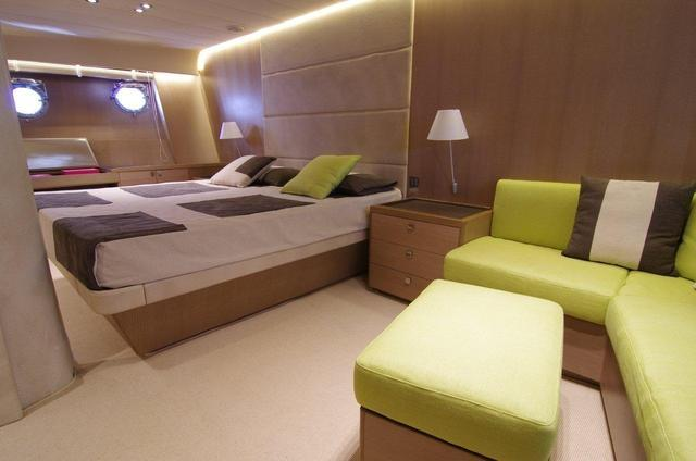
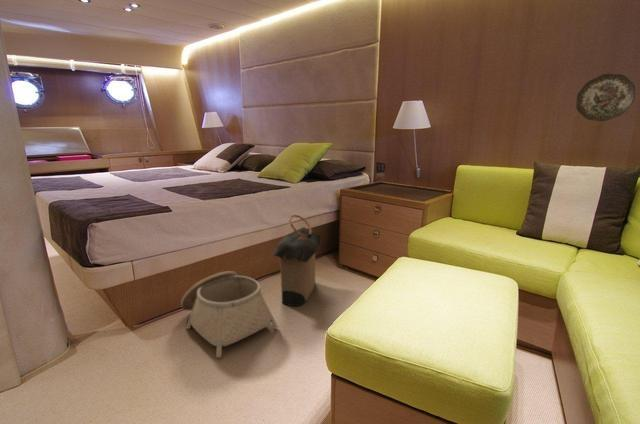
+ decorative plate [575,73,636,122]
+ basket [180,270,279,358]
+ laundry hamper [271,214,322,307]
